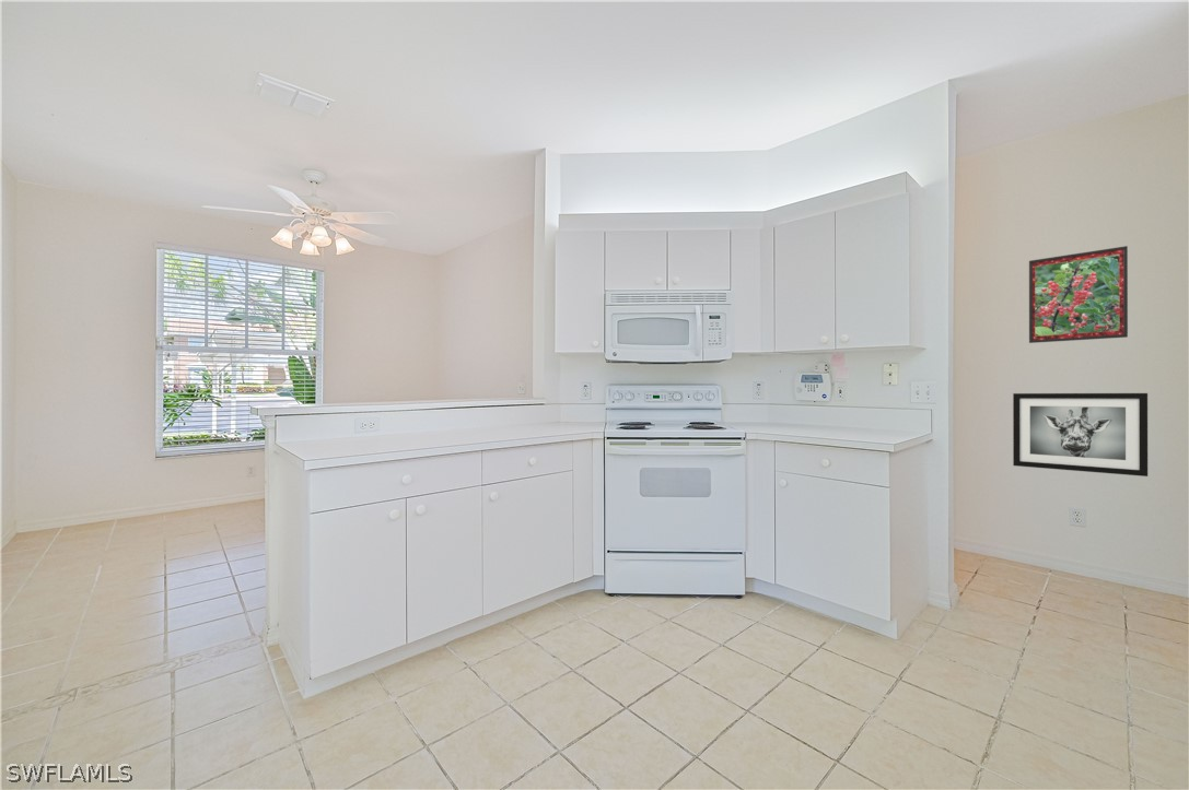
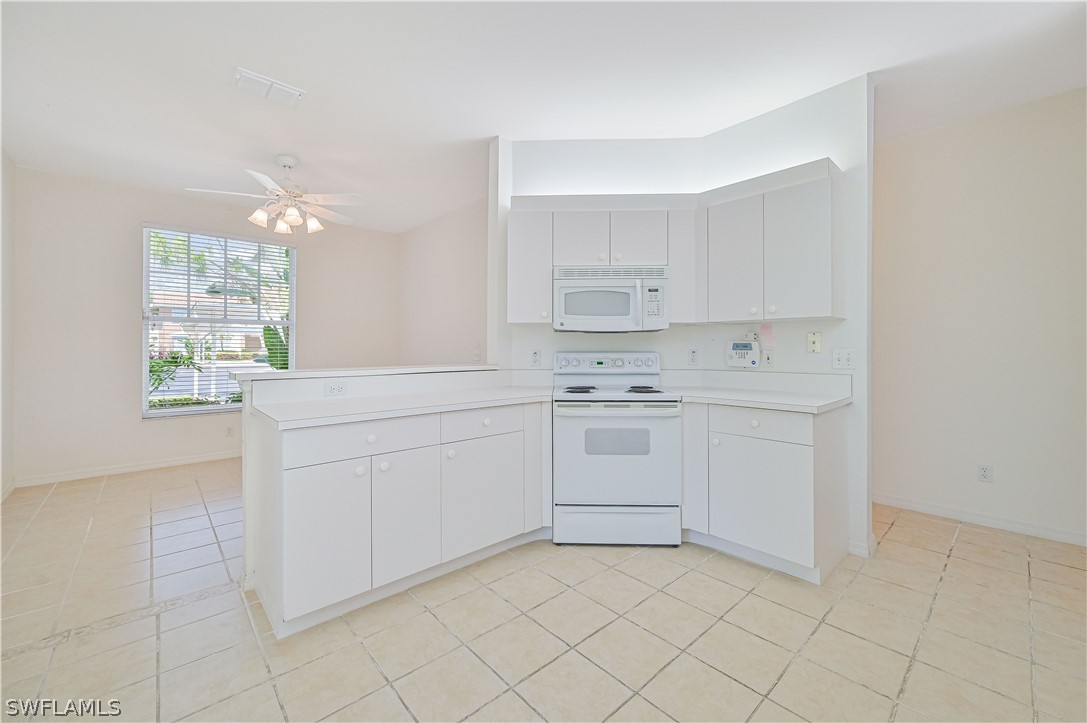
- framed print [1028,245,1129,344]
- wall art [1012,392,1149,477]
